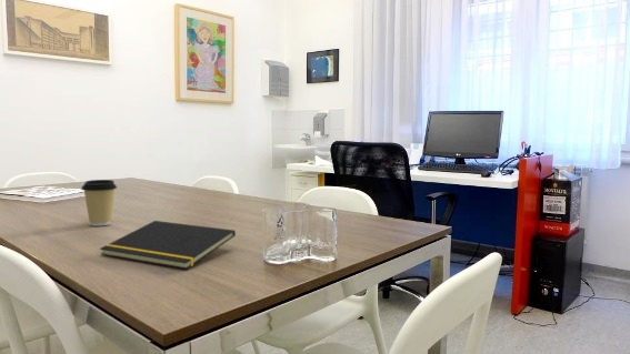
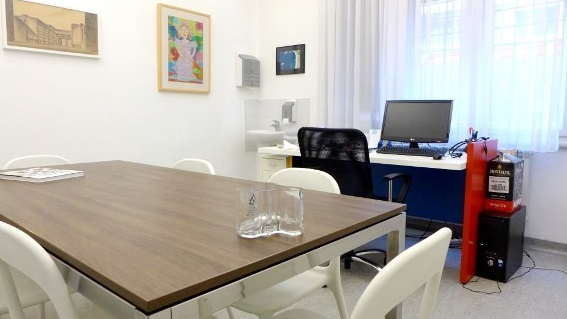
- coffee cup [80,179,118,227]
- notepad [99,220,237,270]
